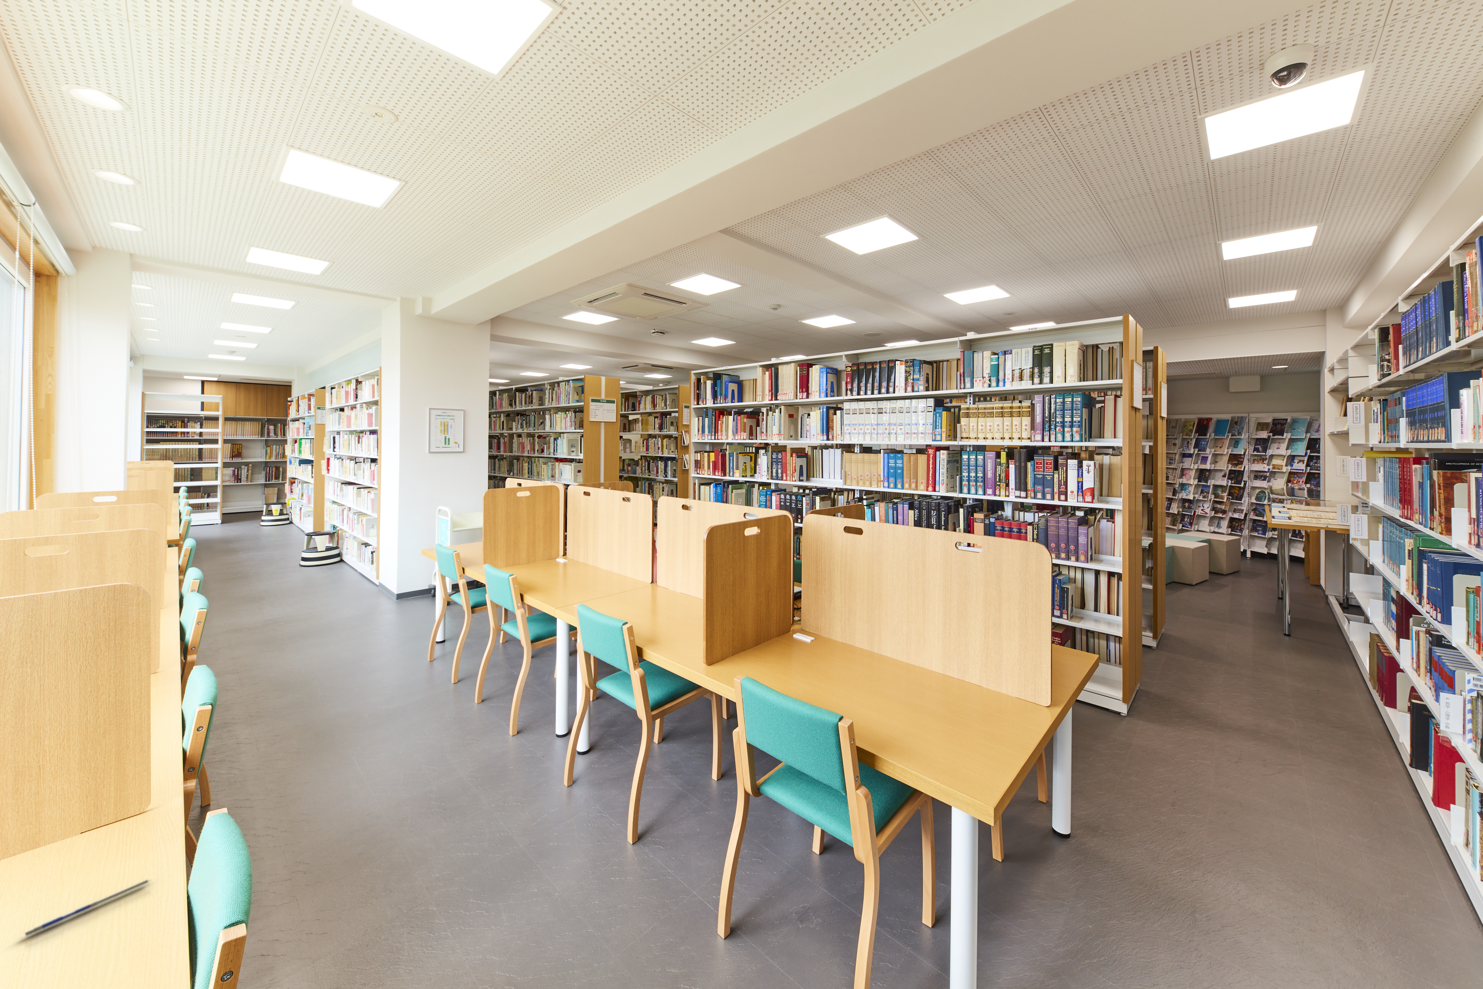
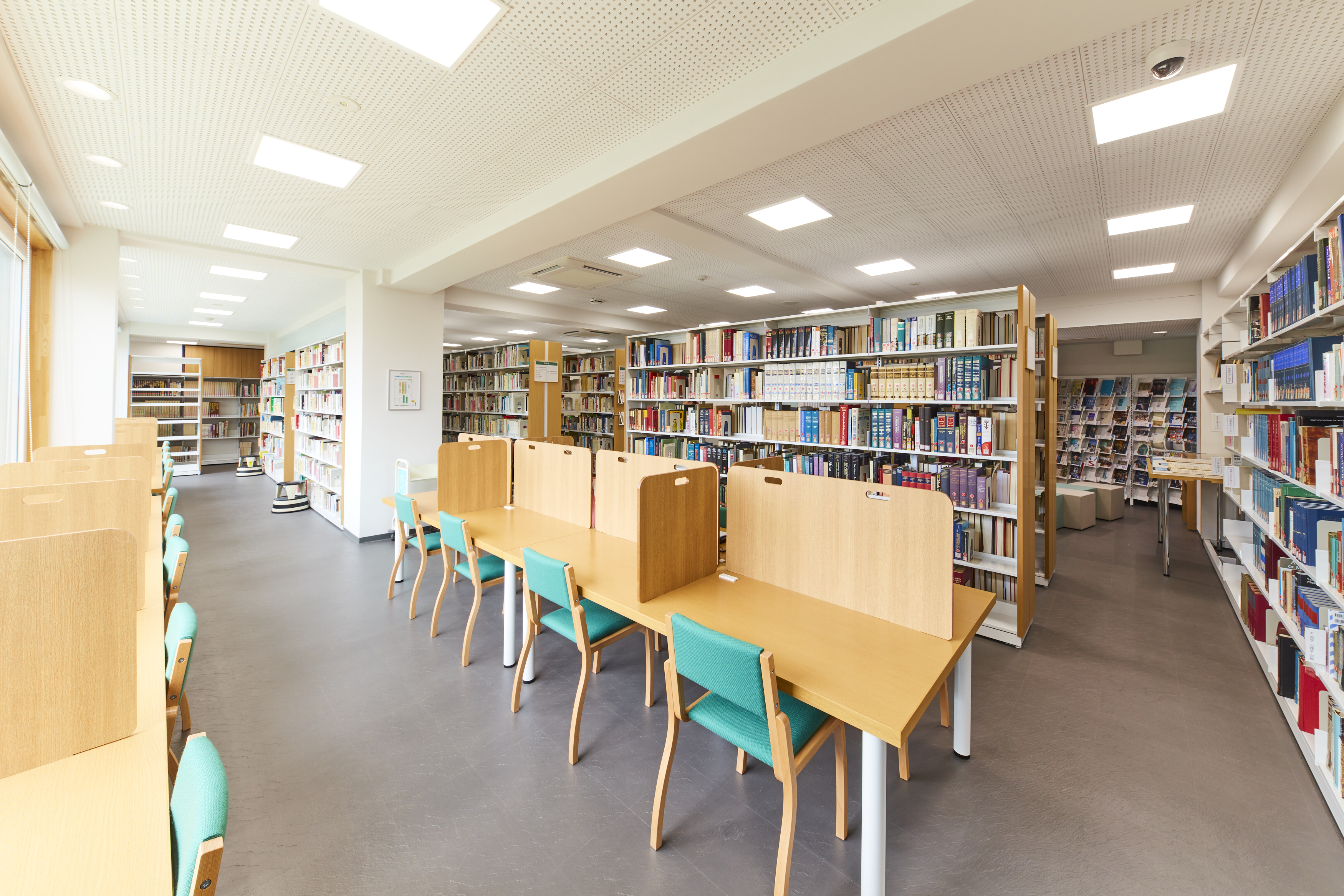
- pen [24,880,151,938]
